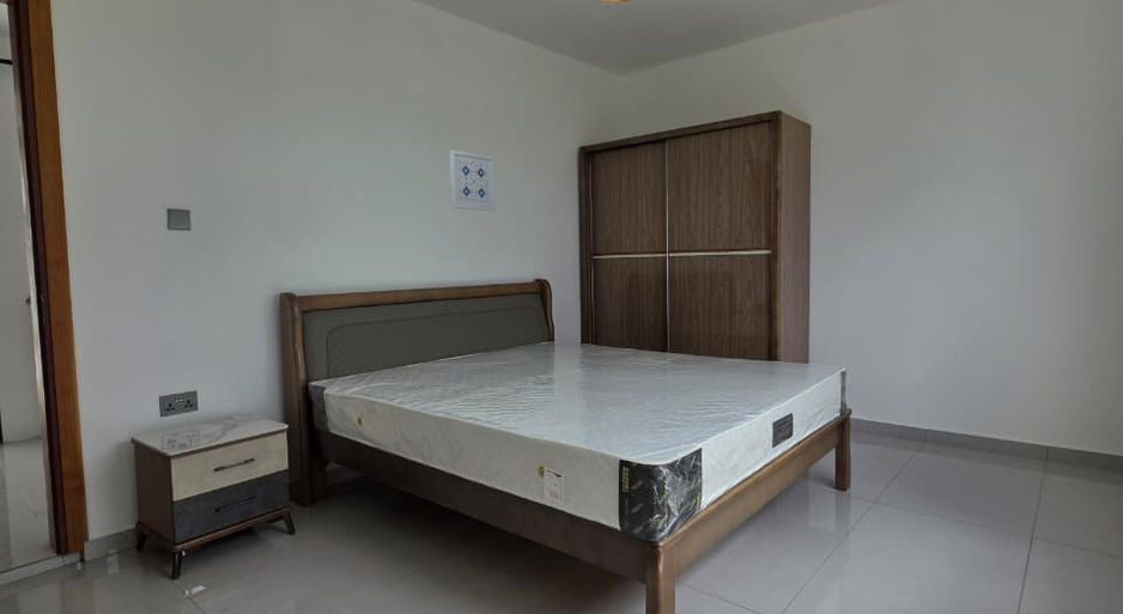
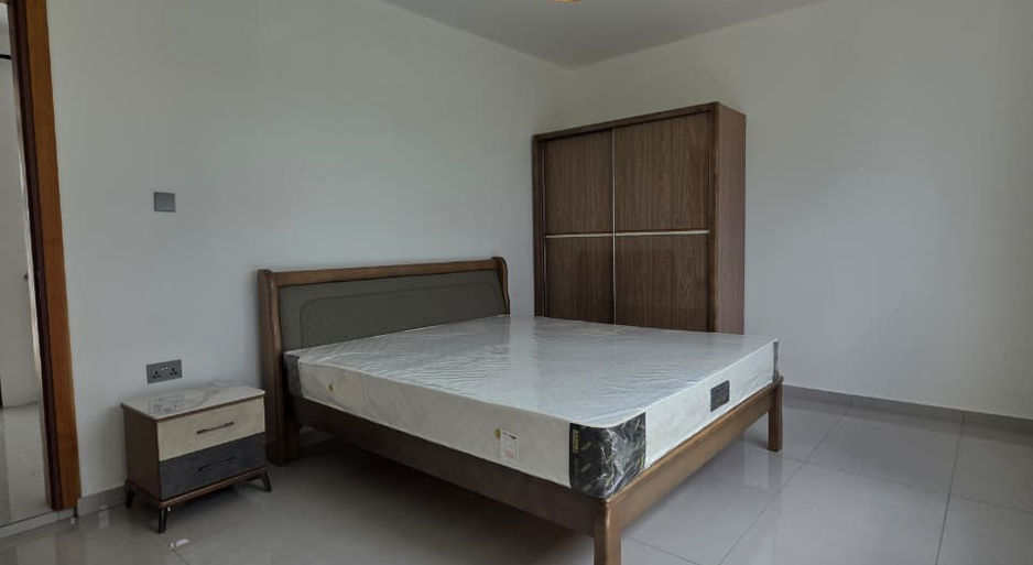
- wall art [449,148,497,212]
